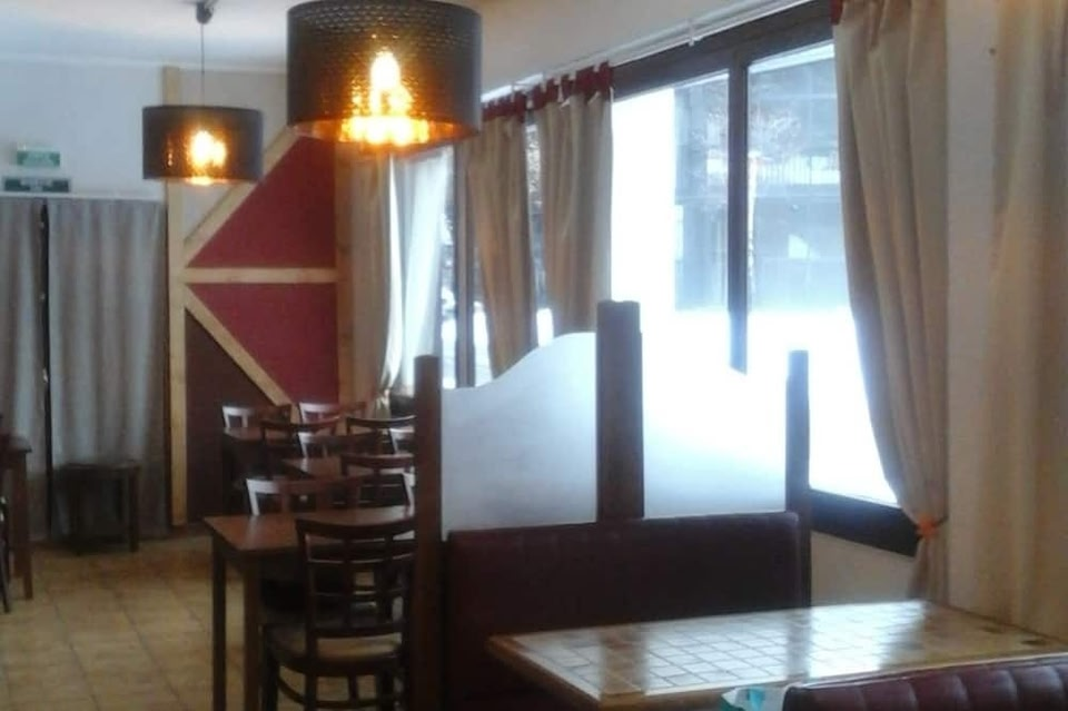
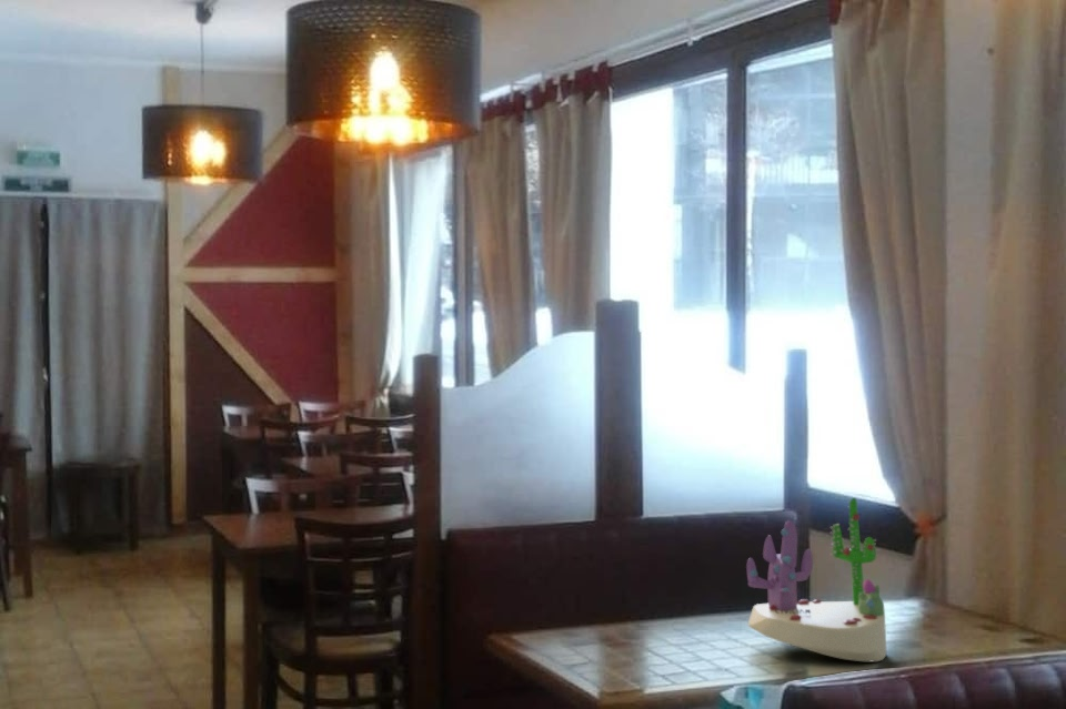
+ succulent planter [745,497,887,662]
